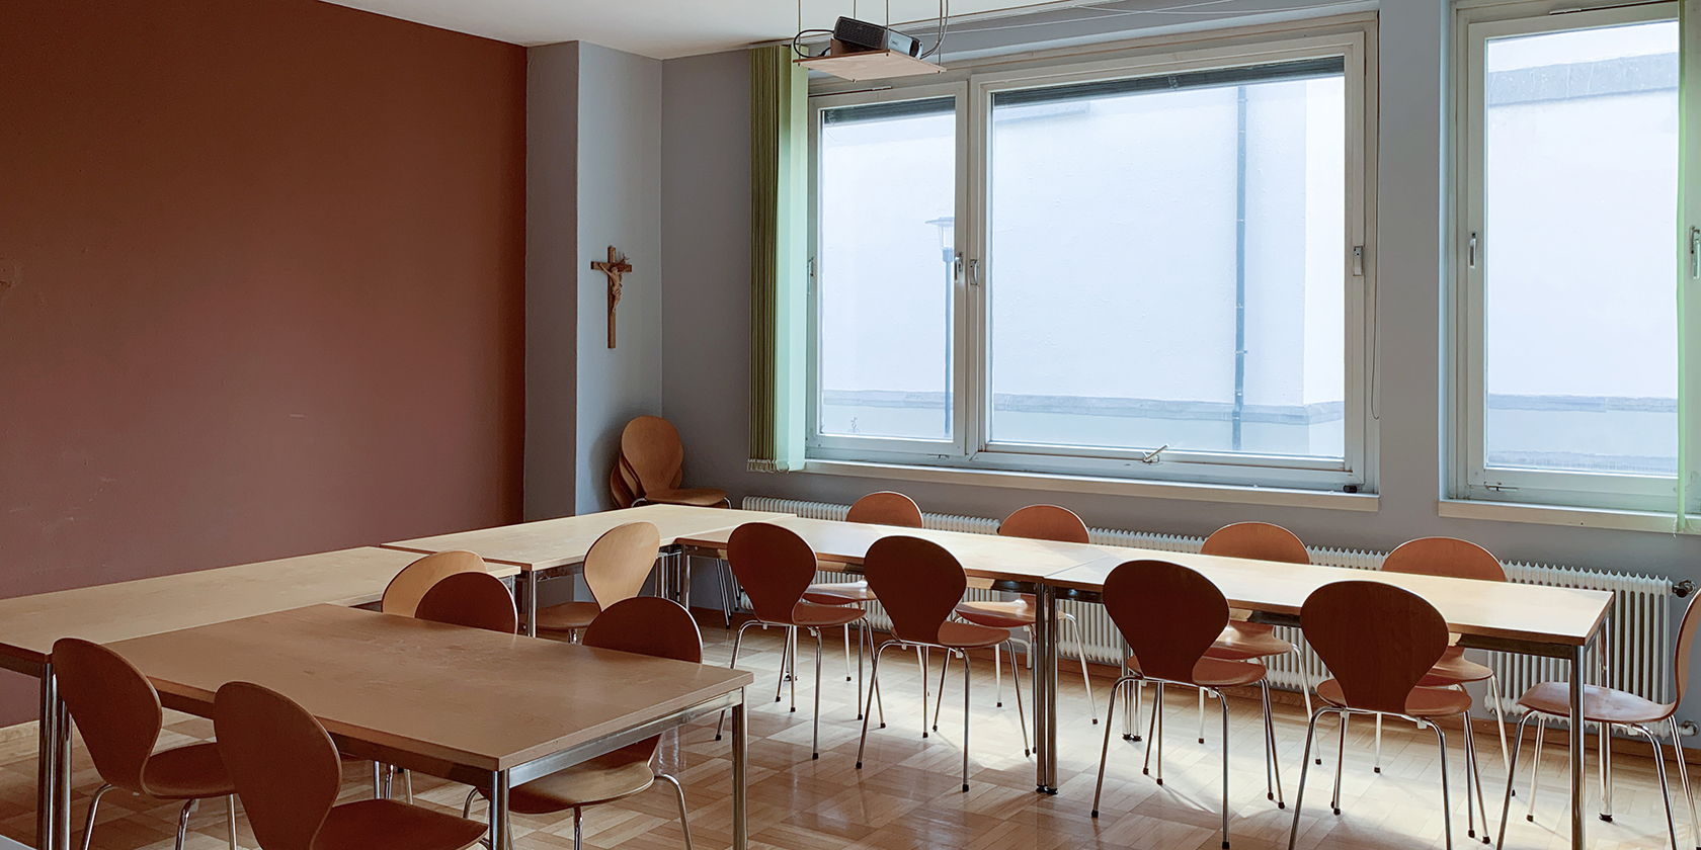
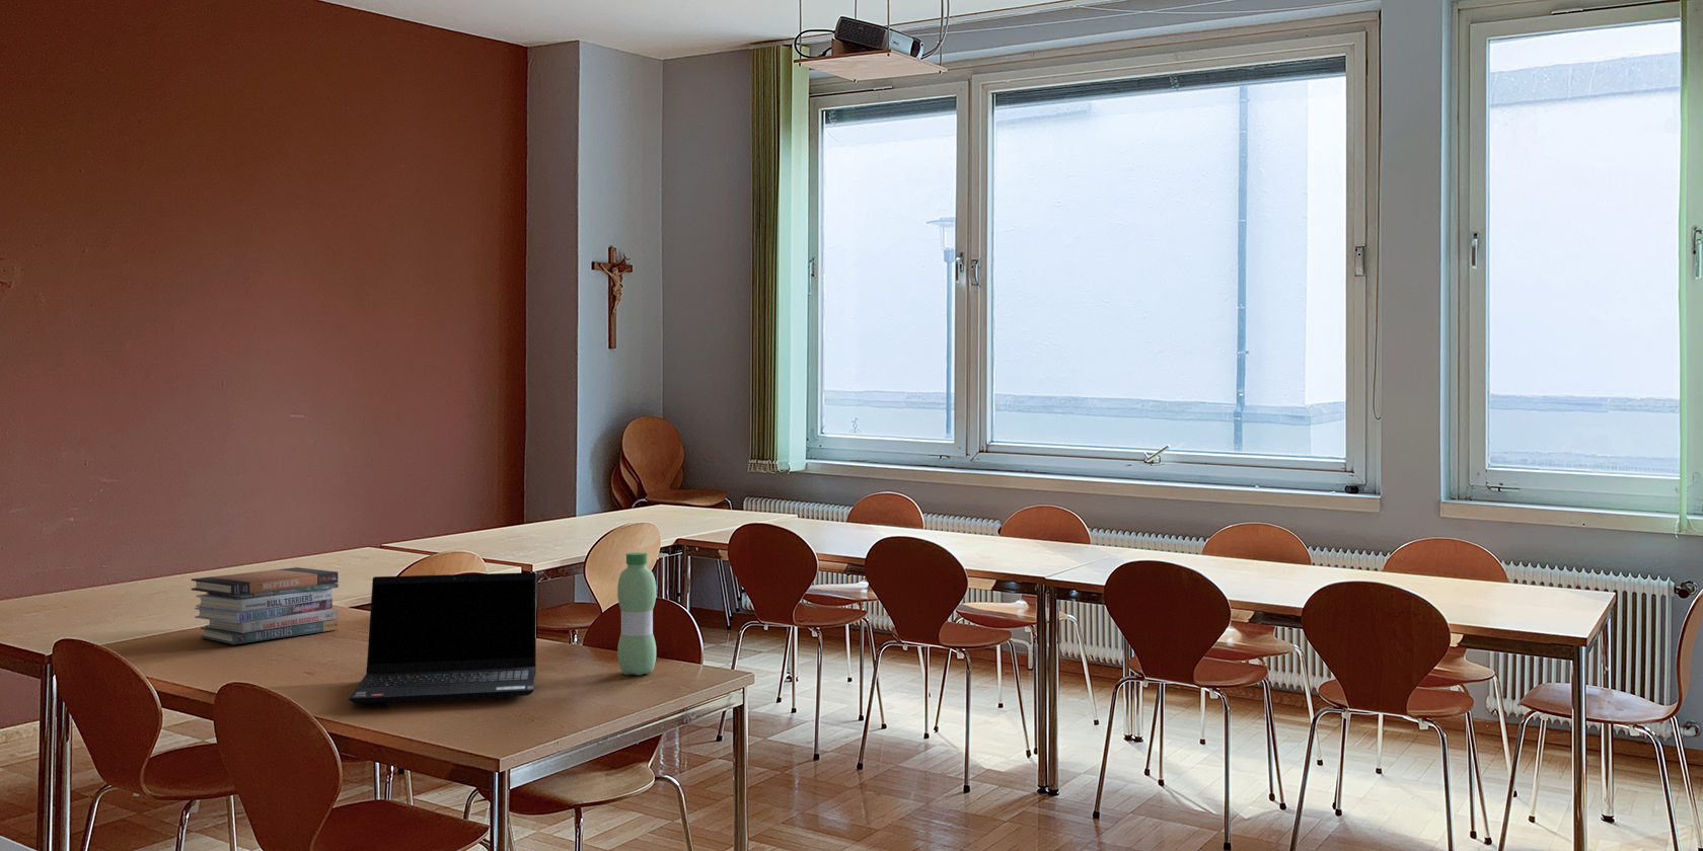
+ laptop computer [348,571,538,704]
+ water bottle [616,551,657,676]
+ book stack [190,567,340,646]
